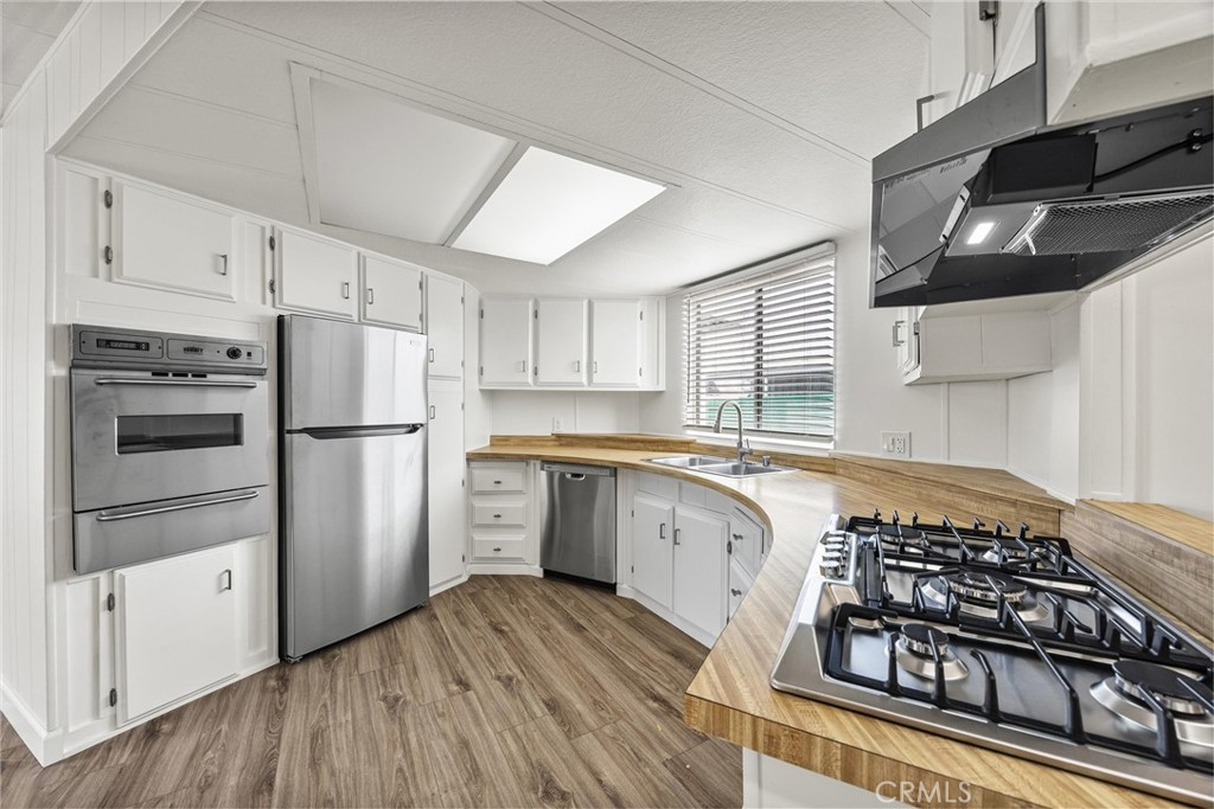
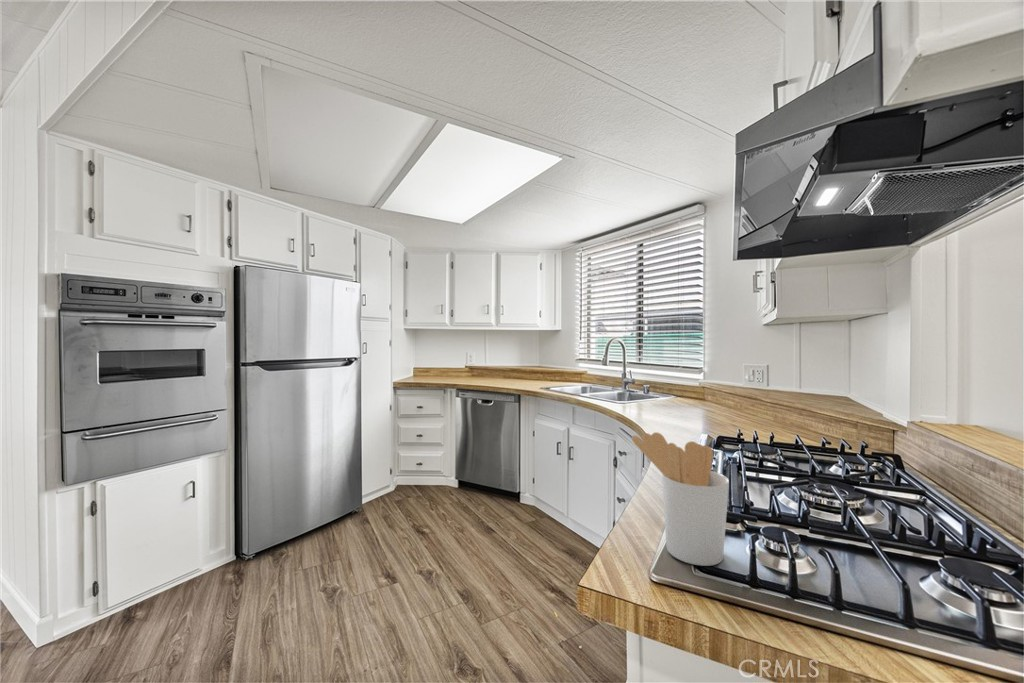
+ utensil holder [631,431,730,567]
